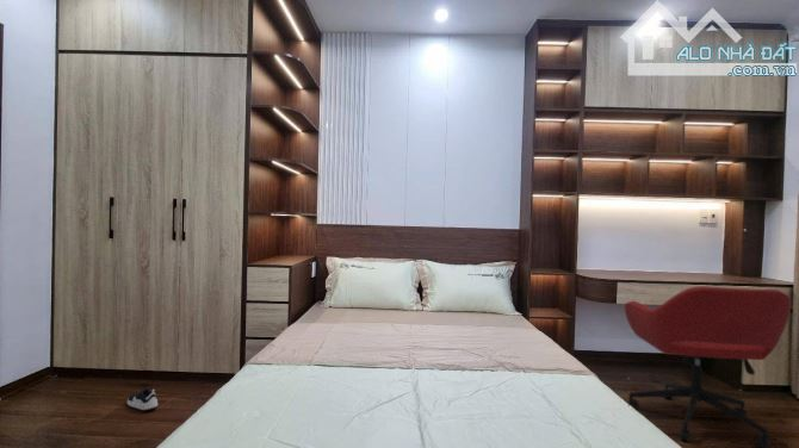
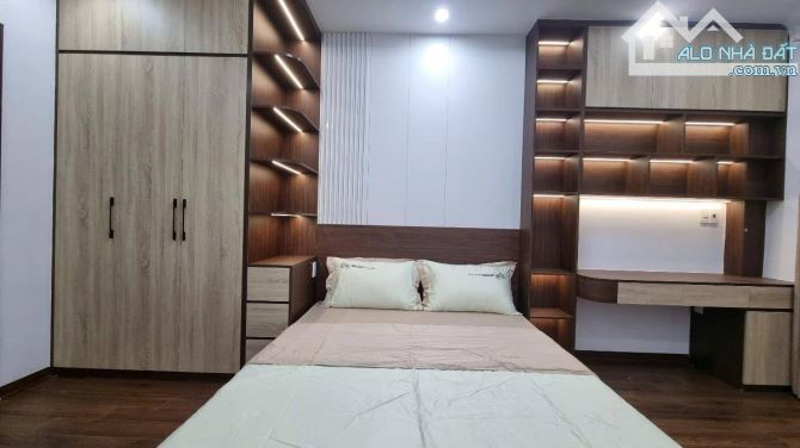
- shoe [126,386,160,412]
- office chair [624,285,792,448]
